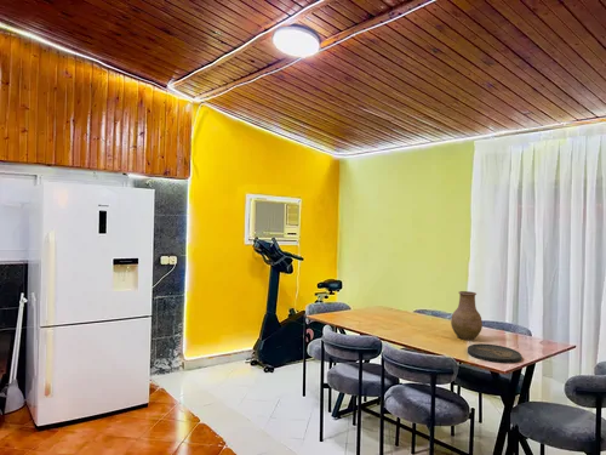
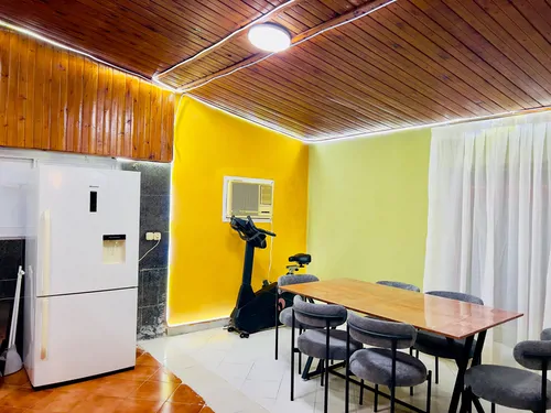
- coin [467,342,524,364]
- vase [450,290,484,341]
